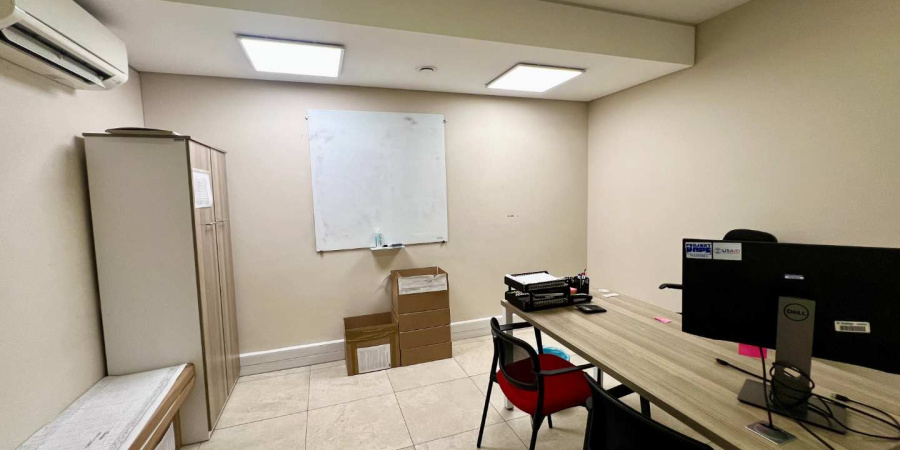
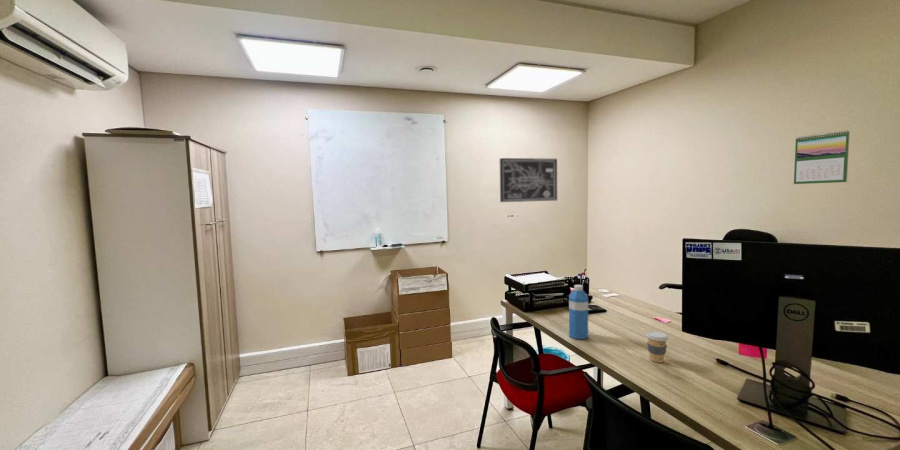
+ coffee cup [645,330,669,363]
+ calendar [793,129,851,185]
+ wall art [499,157,558,203]
+ water bottle [568,284,589,340]
